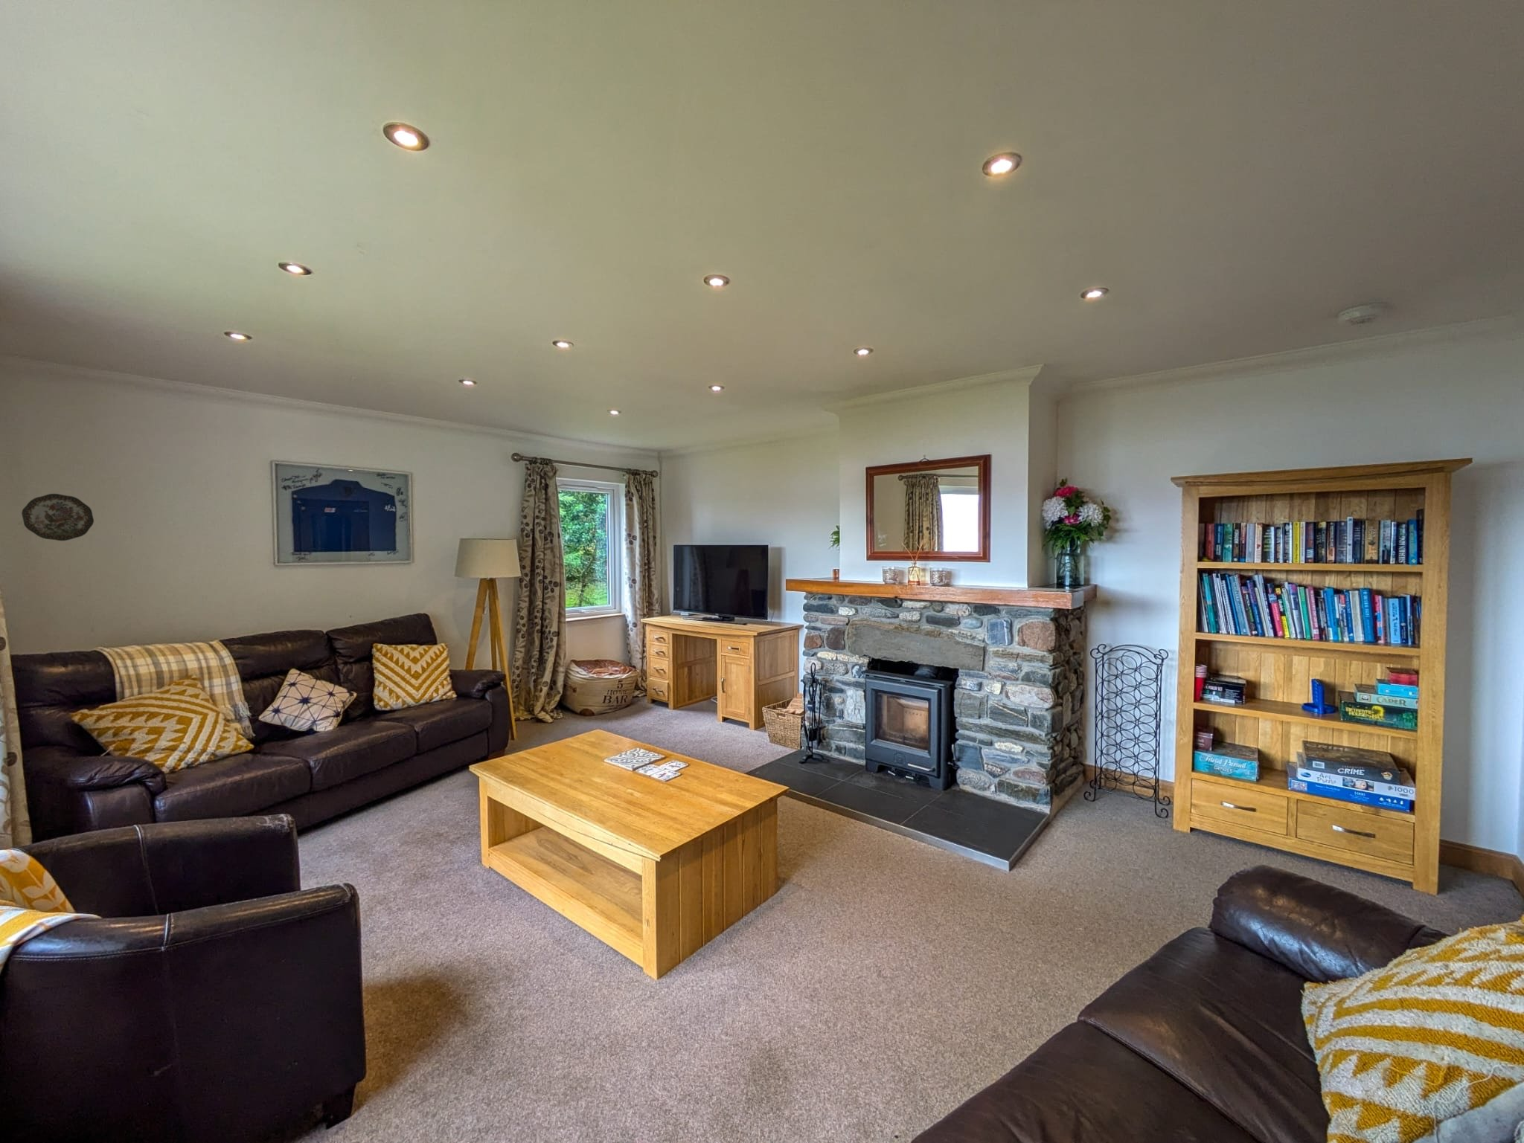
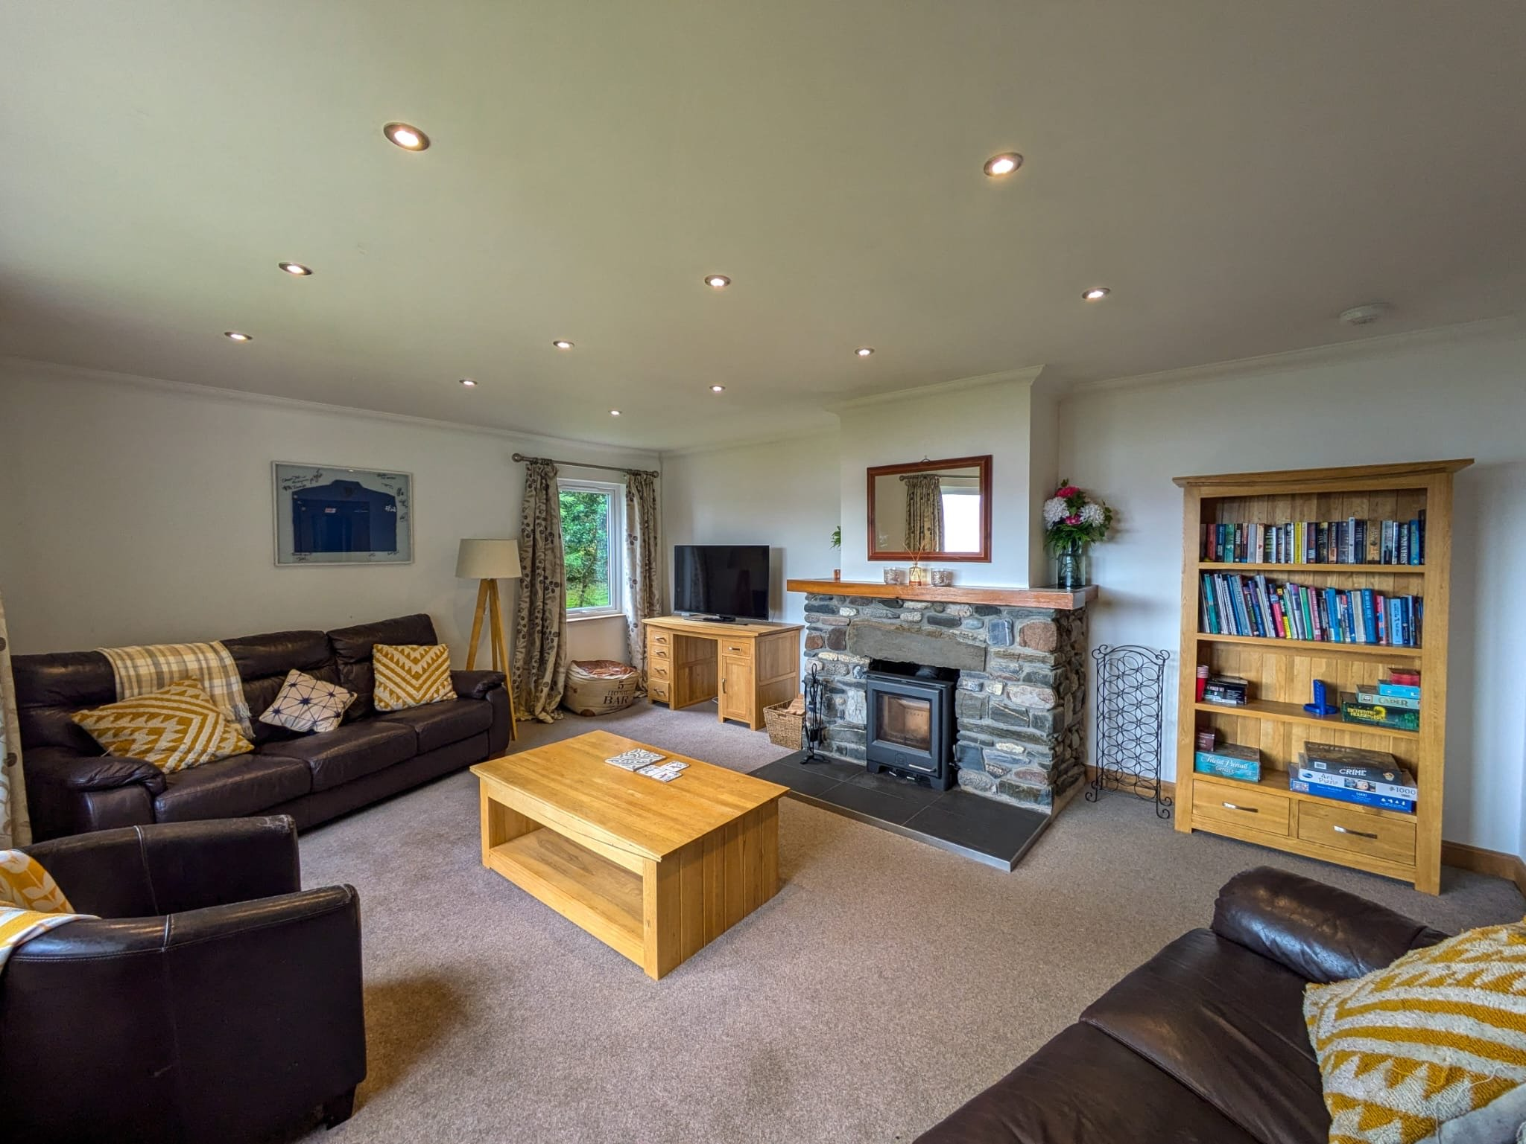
- decorative plate [20,493,95,541]
